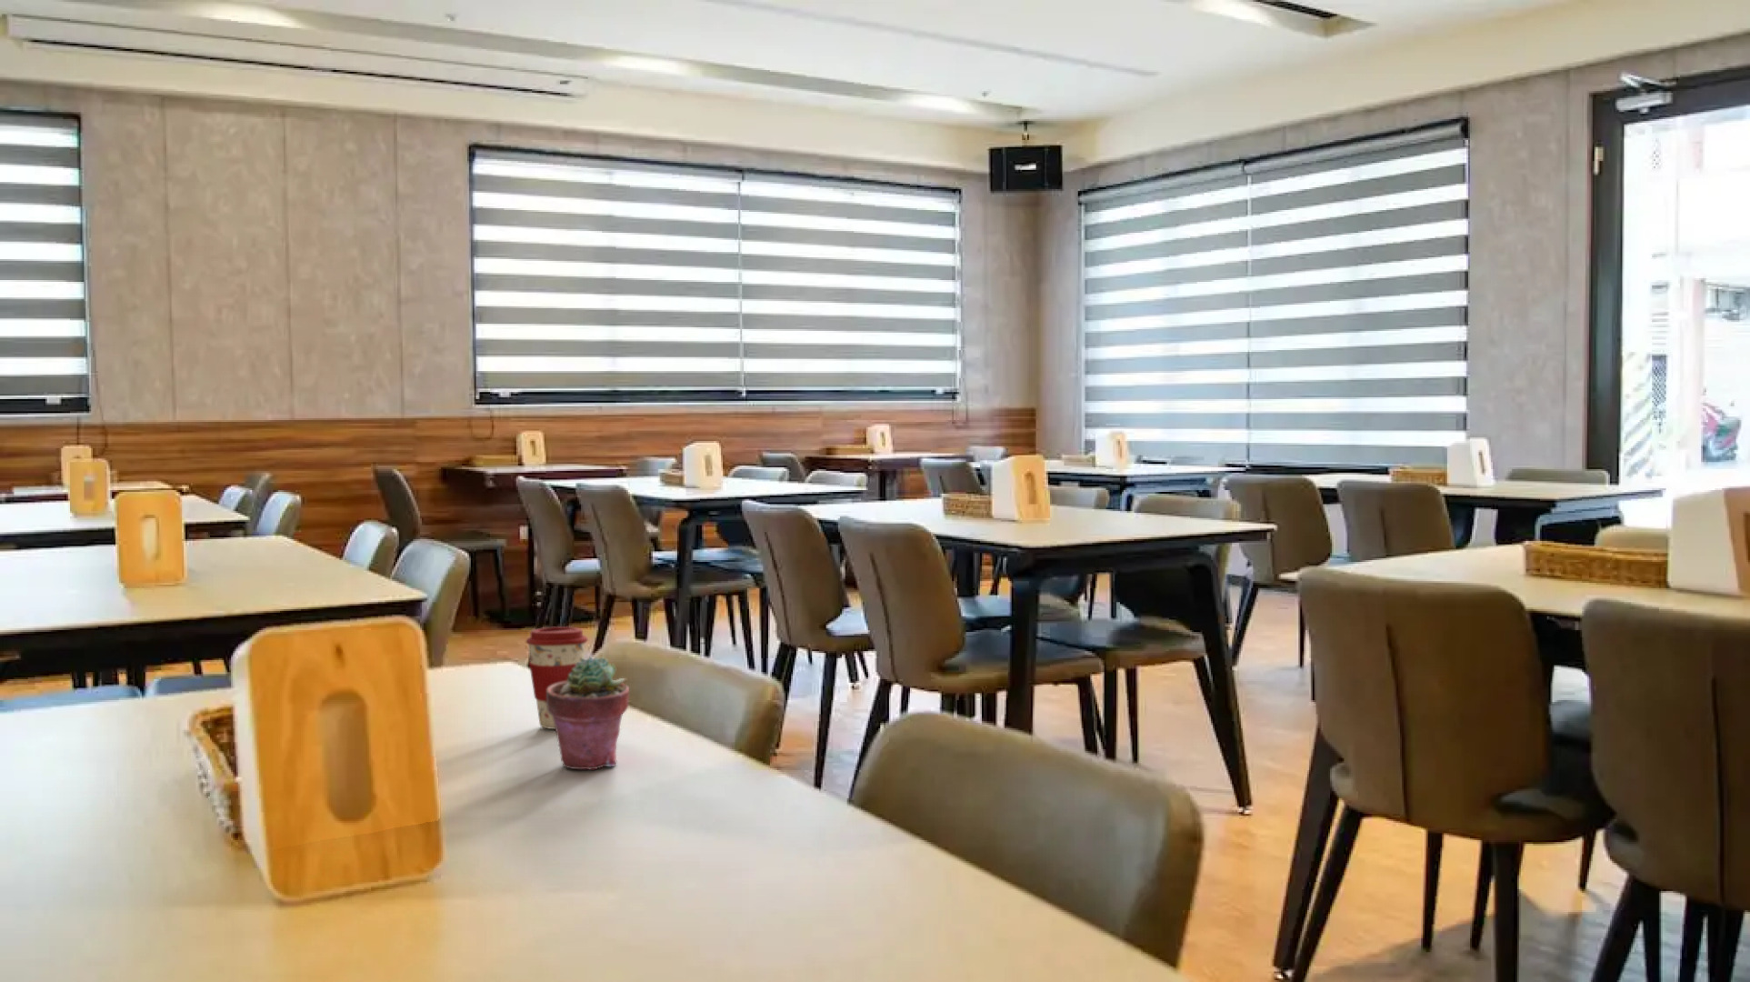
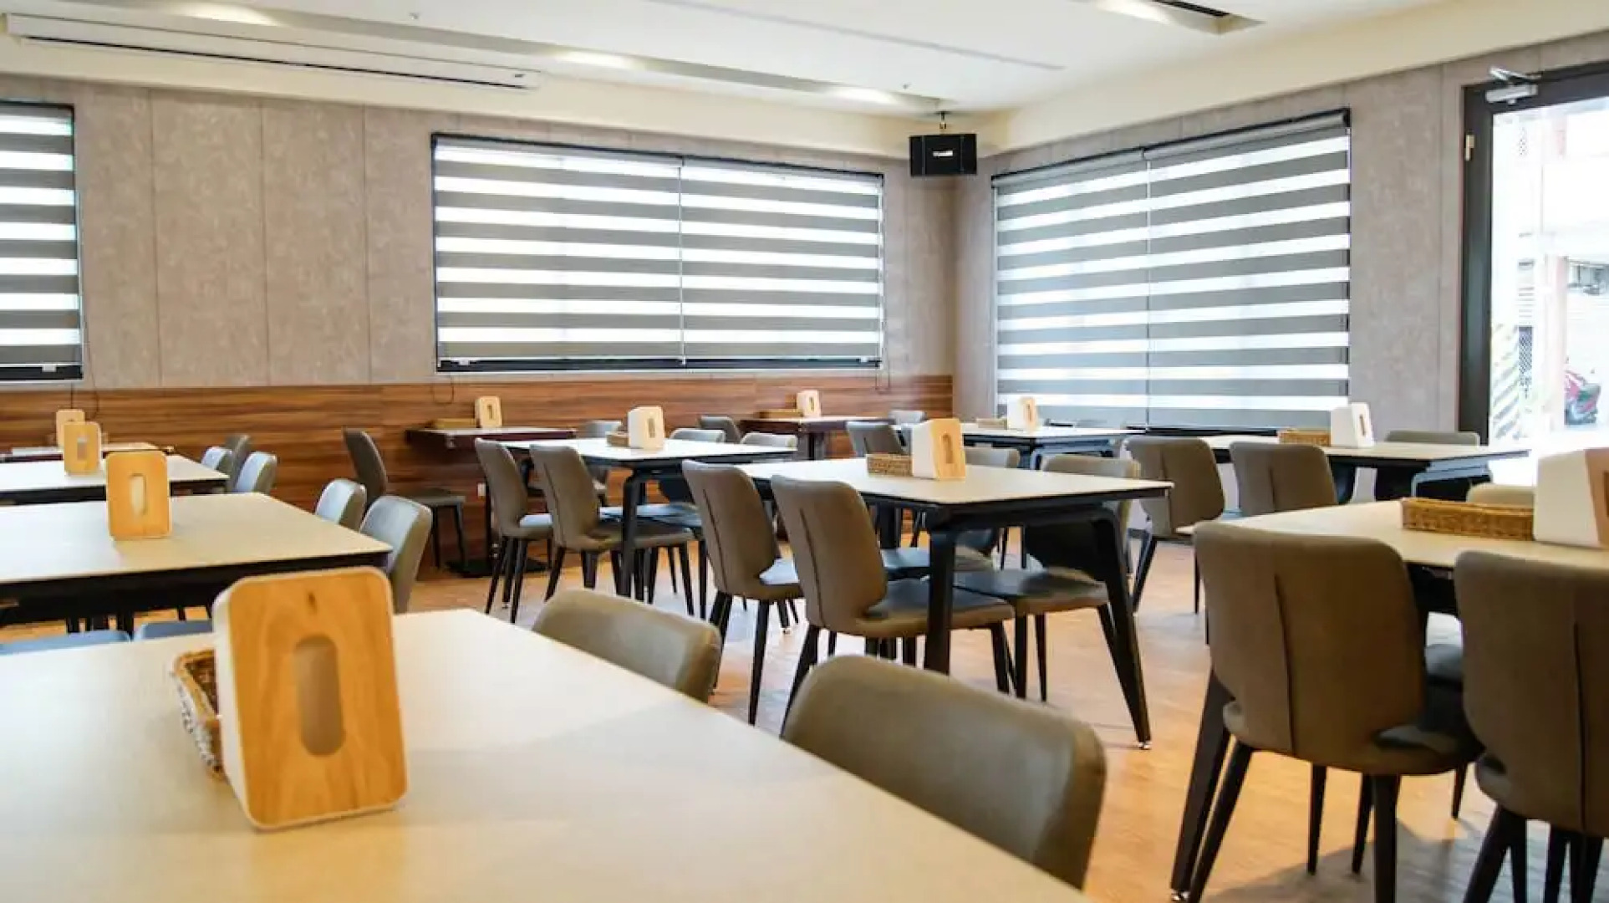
- potted succulent [547,655,630,770]
- coffee cup [524,625,588,730]
